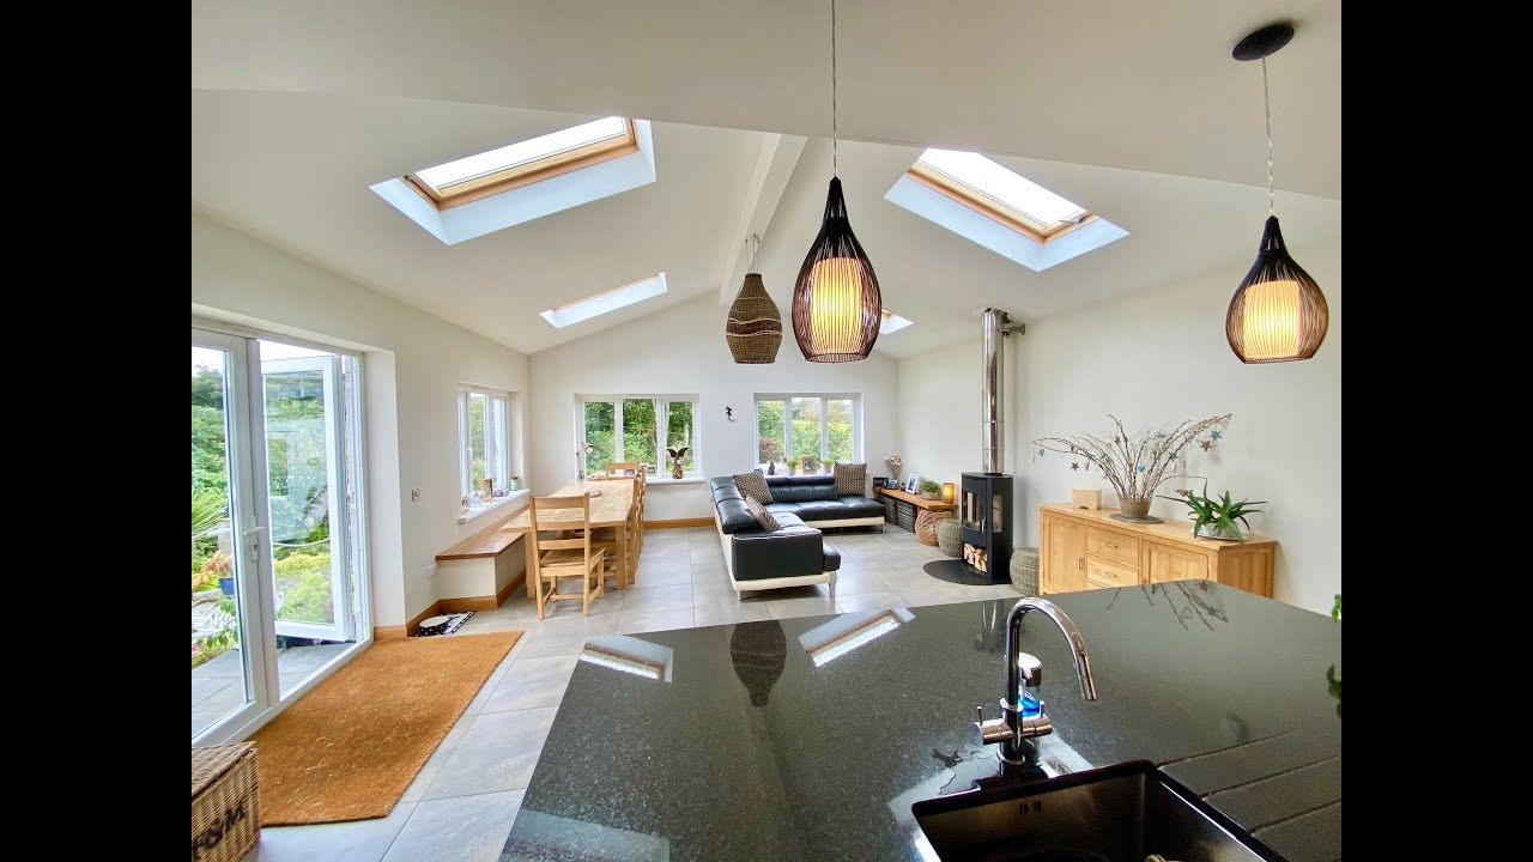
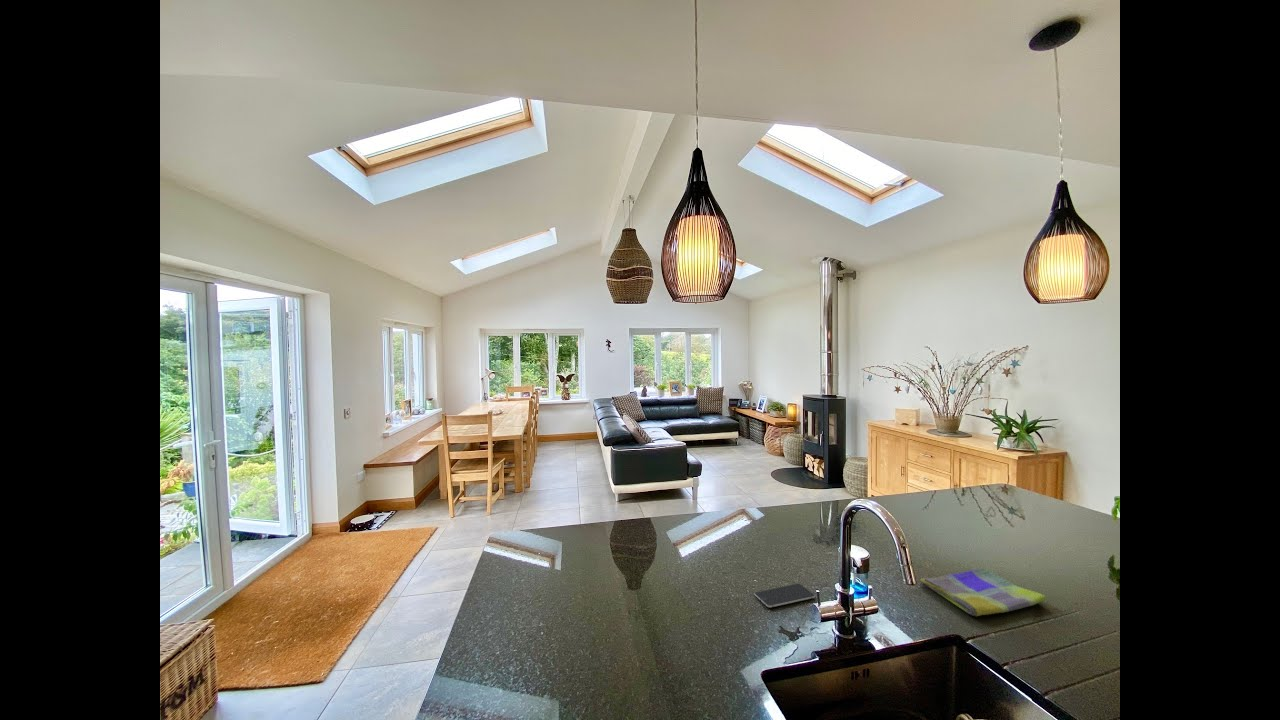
+ smartphone [753,583,816,608]
+ dish towel [919,567,1047,617]
